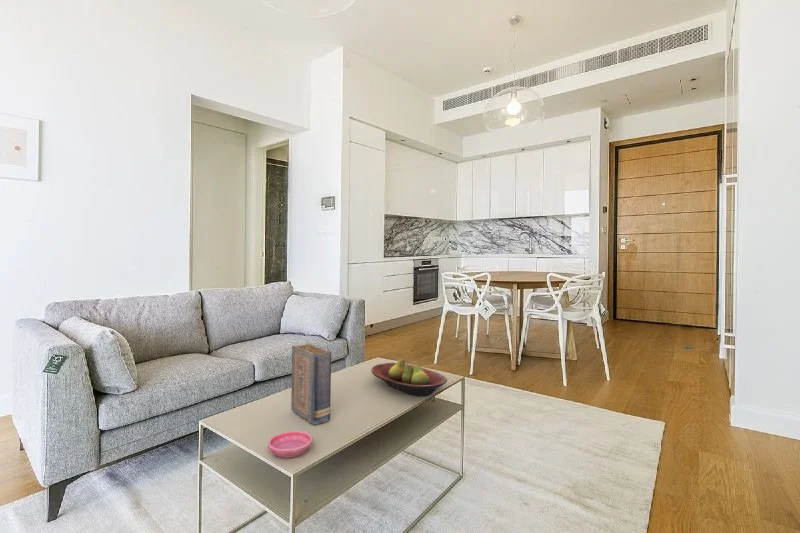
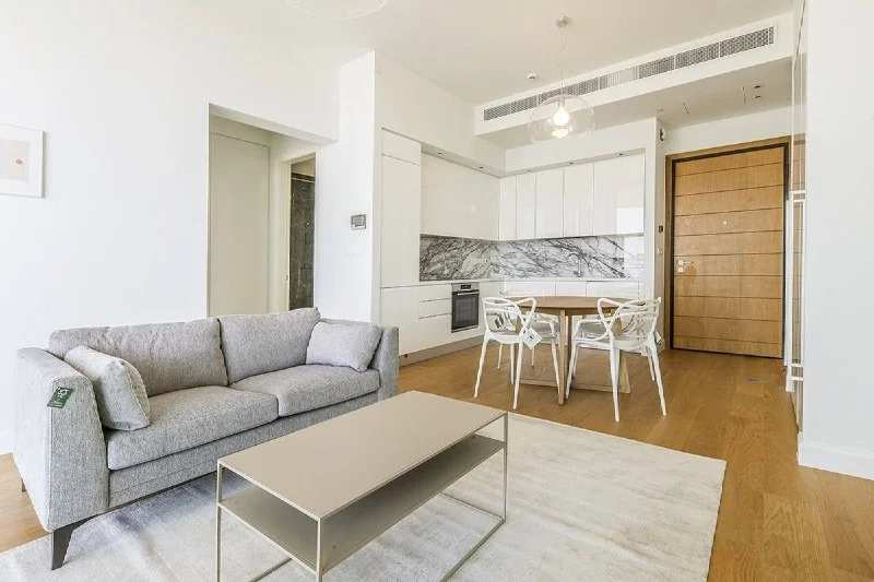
- fruit bowl [370,358,448,397]
- saucer [267,430,314,459]
- book [290,342,332,426]
